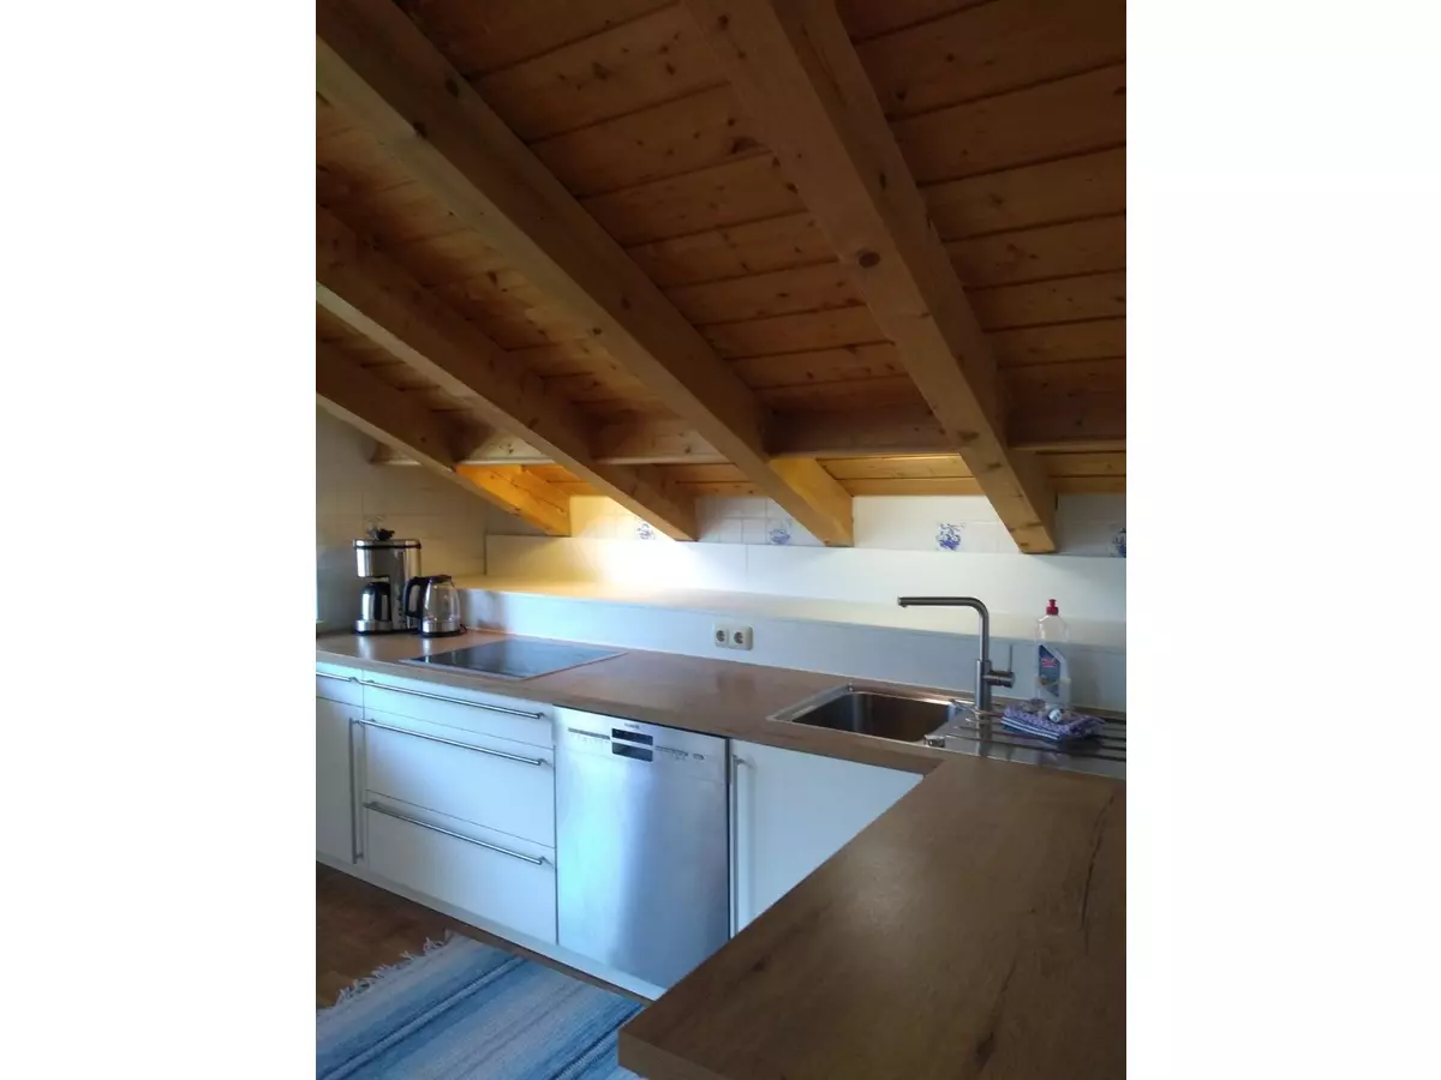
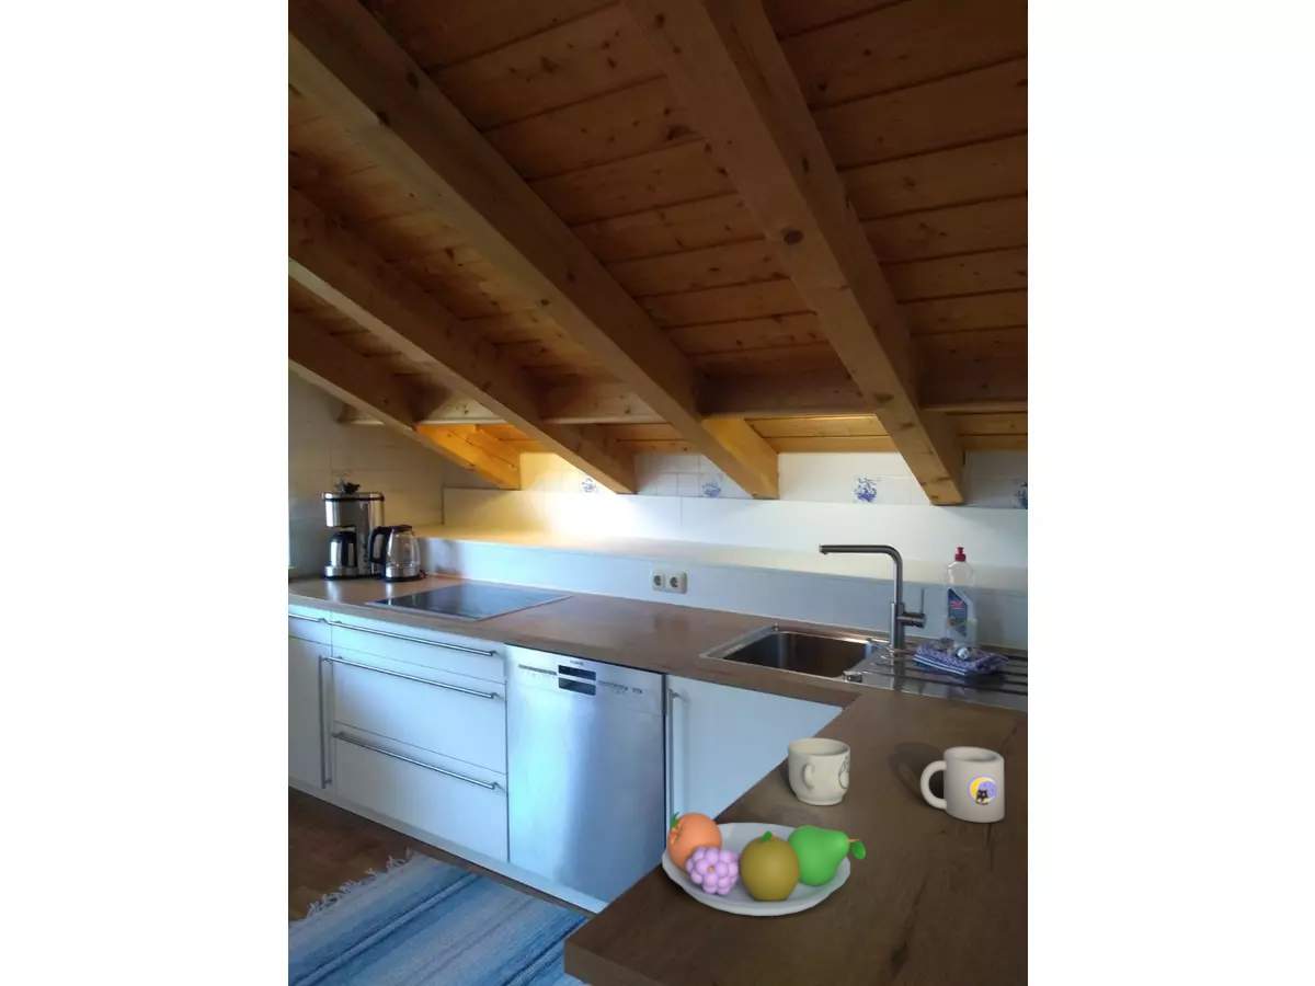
+ fruit bowl [661,811,867,917]
+ mug [787,737,851,806]
+ mug [919,746,1005,824]
